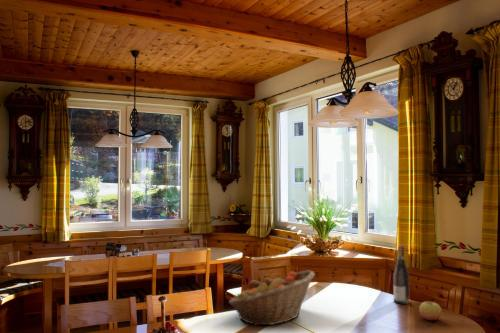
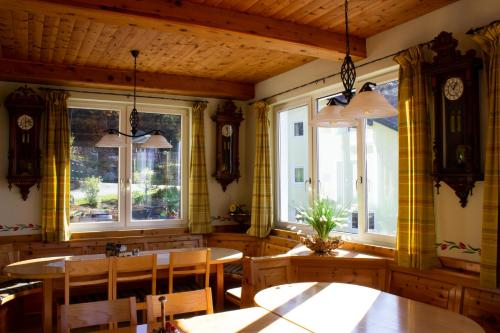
- fruit basket [228,270,315,327]
- wine bottle [392,245,410,305]
- apple [418,301,443,321]
